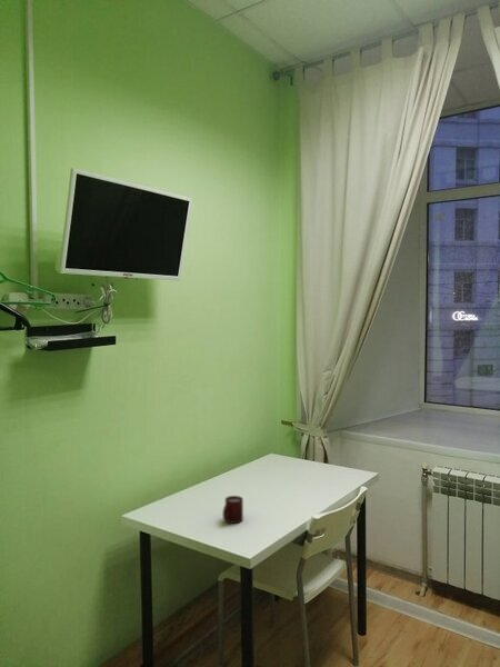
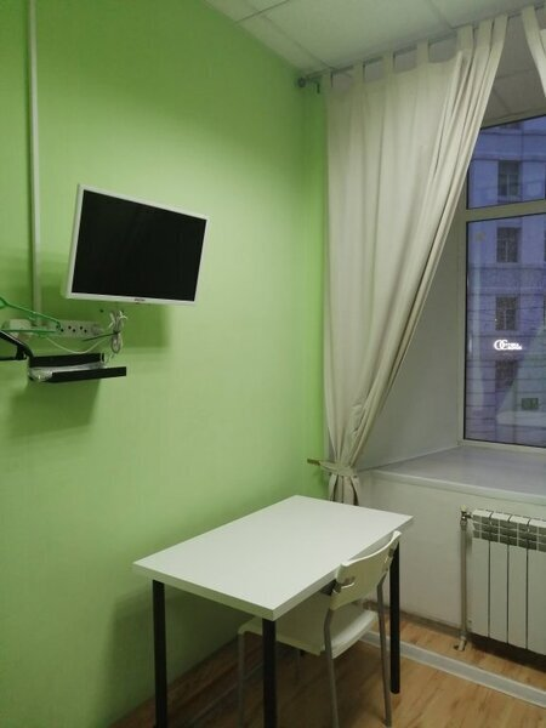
- cup [221,495,244,525]
